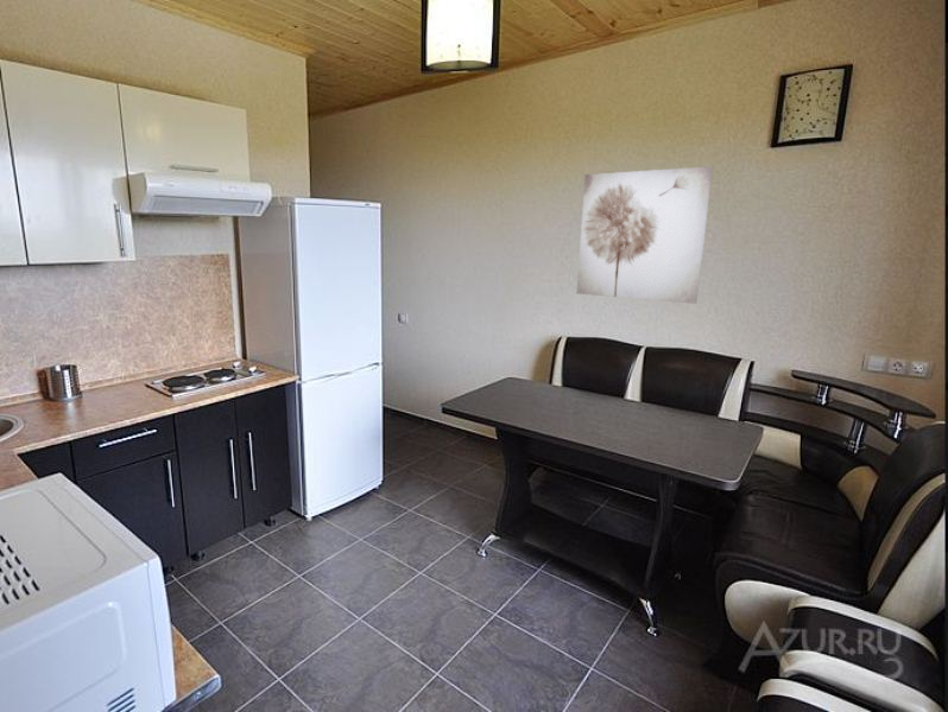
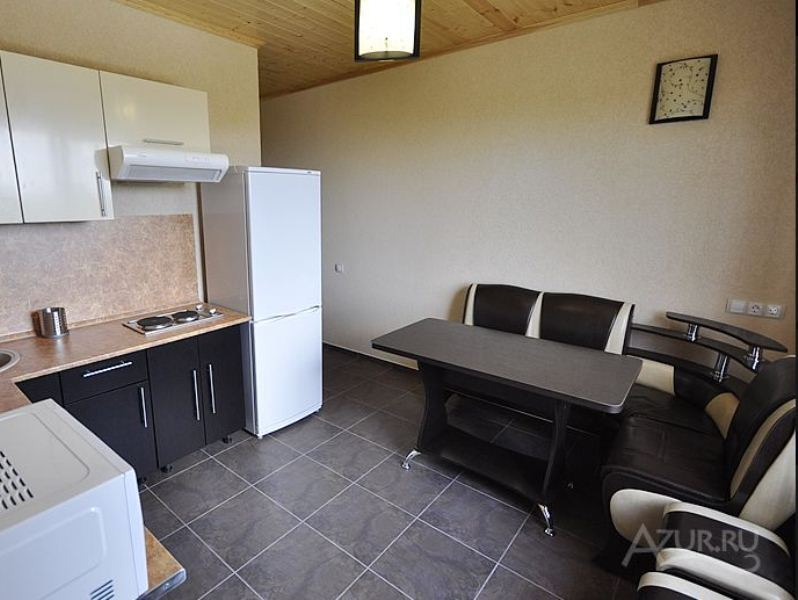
- wall art [575,165,714,305]
